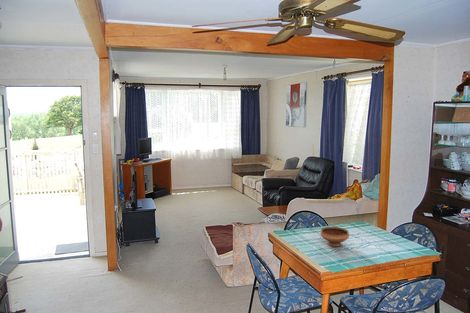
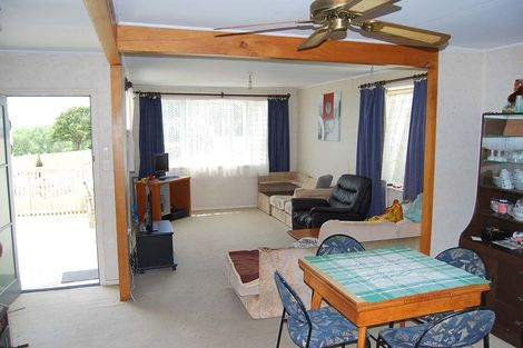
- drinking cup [319,226,350,247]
